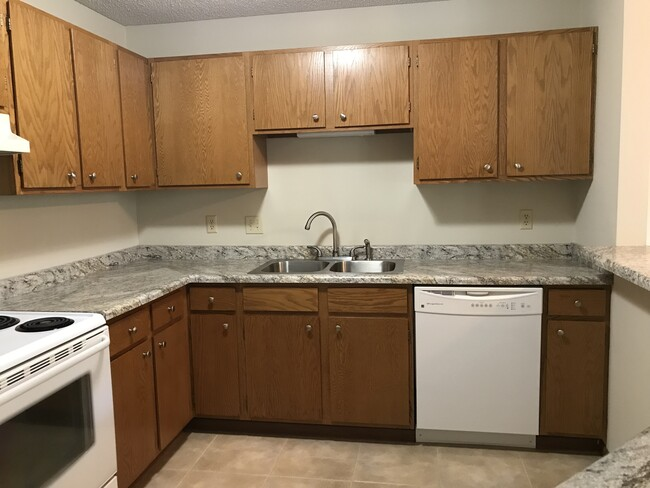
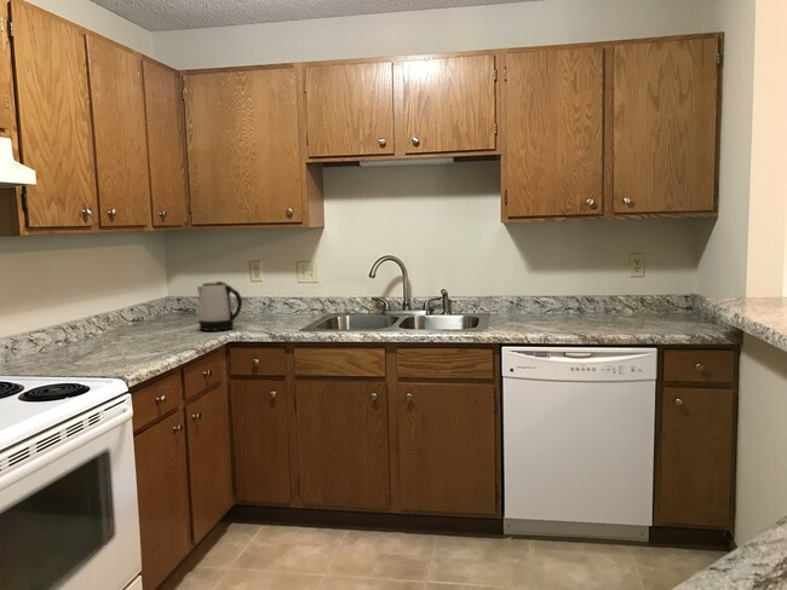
+ kettle [196,280,243,332]
